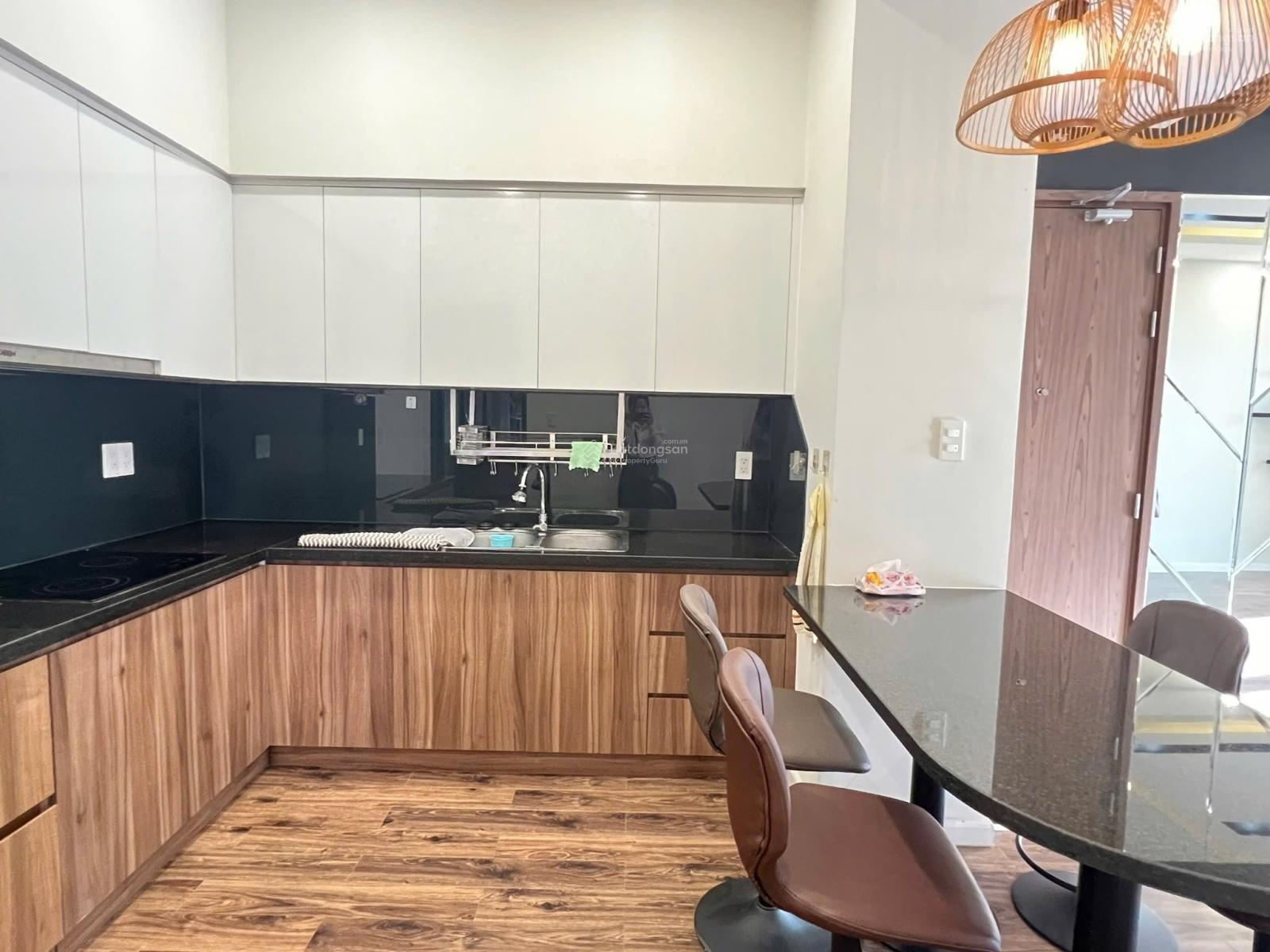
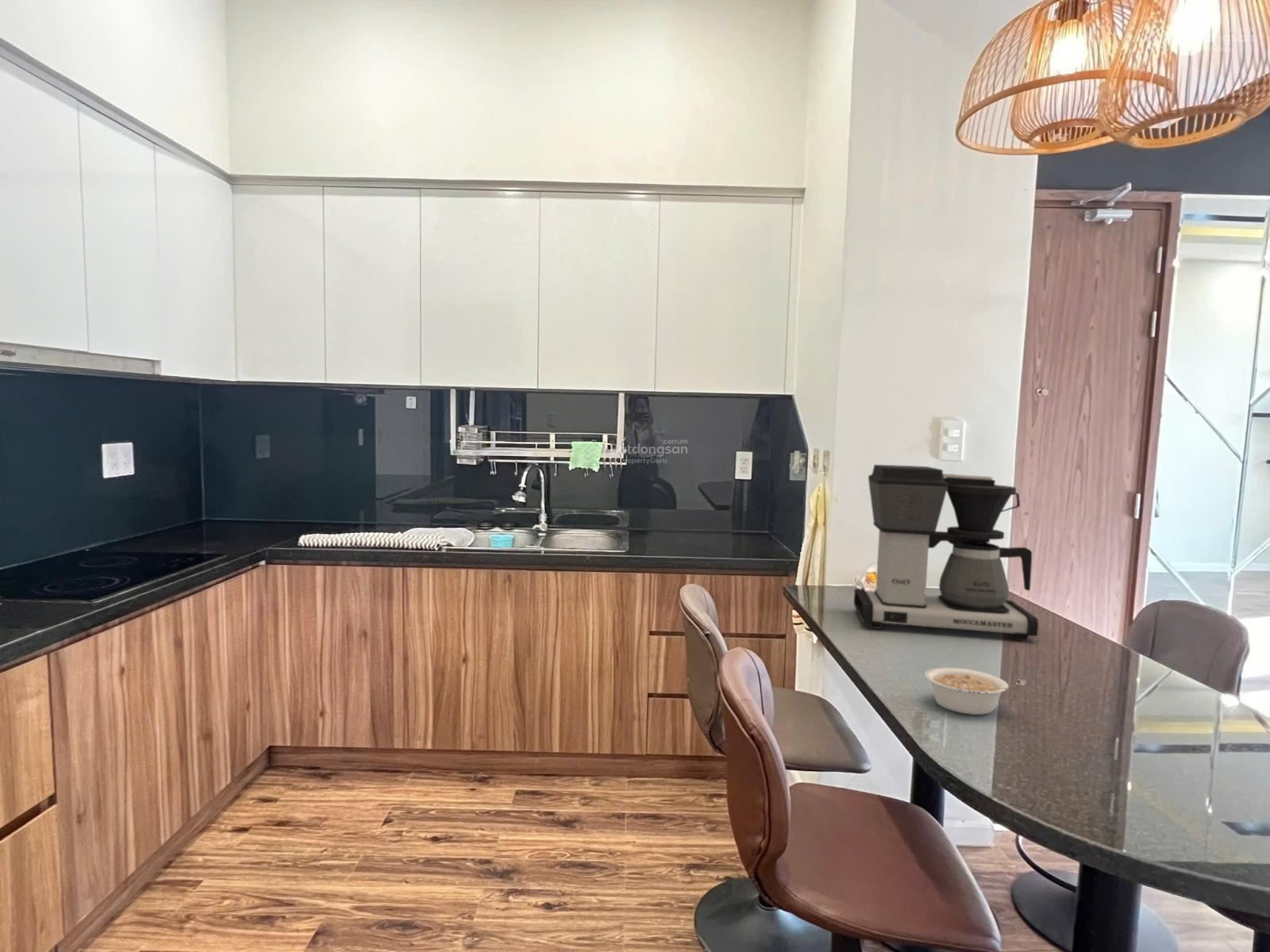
+ coffee maker [853,464,1039,642]
+ legume [924,667,1027,716]
